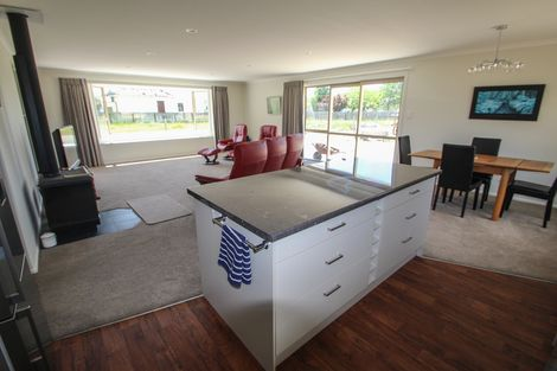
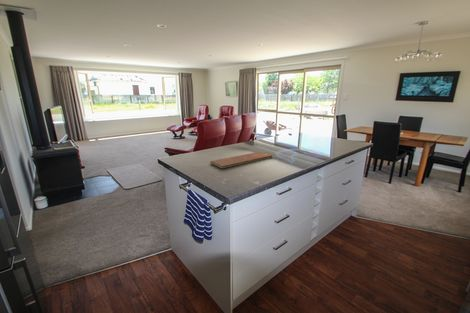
+ chopping board [209,151,273,169]
